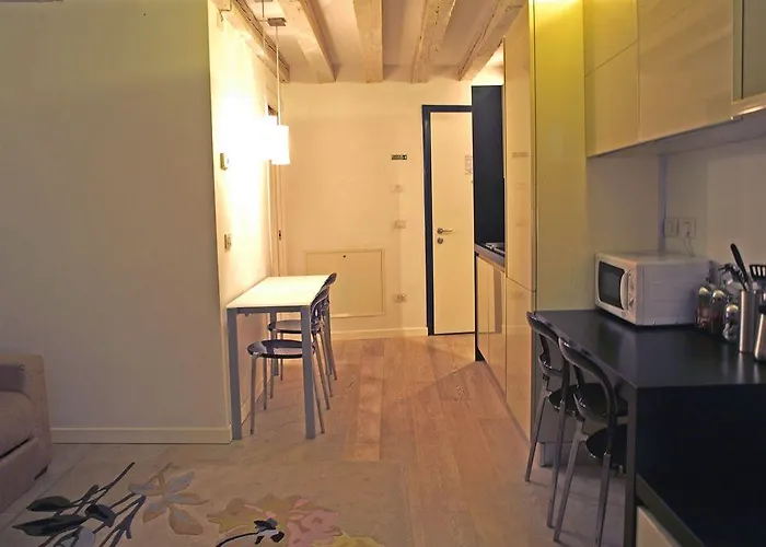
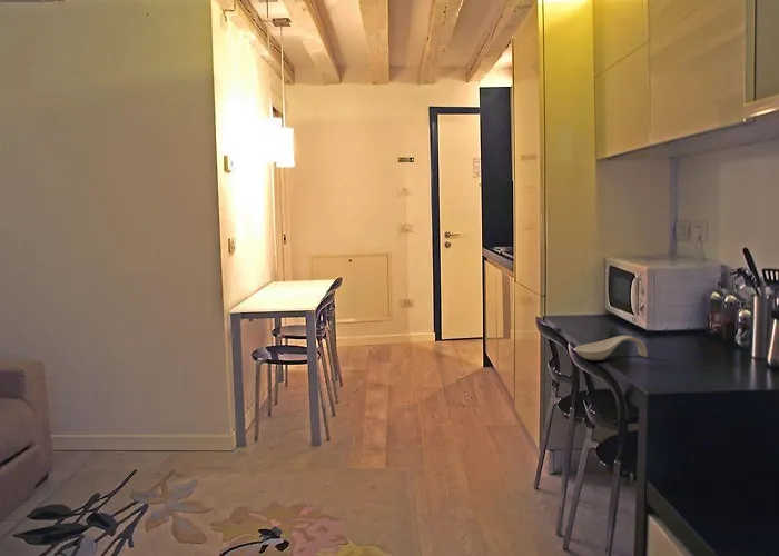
+ spoon rest [574,335,648,361]
